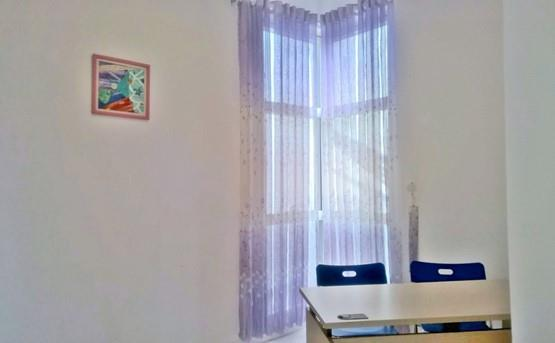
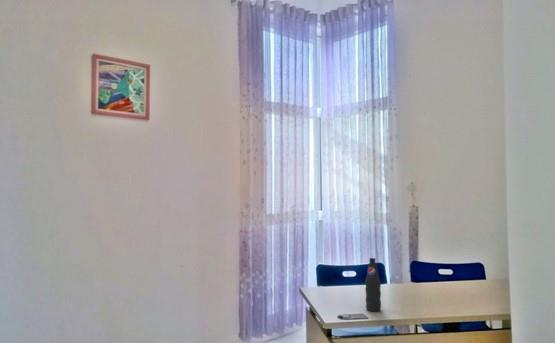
+ bottle [364,257,382,312]
